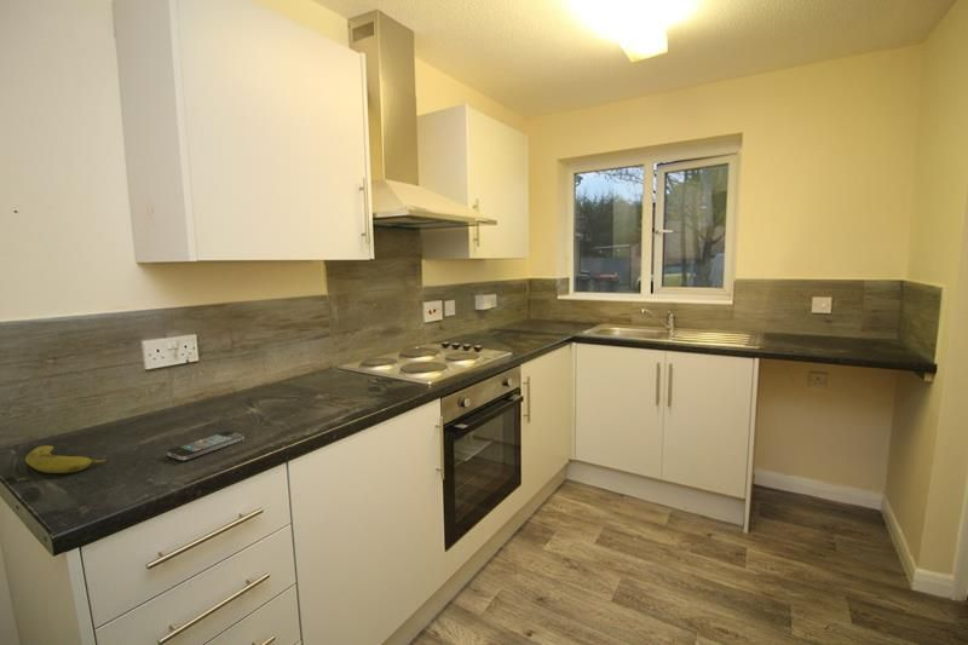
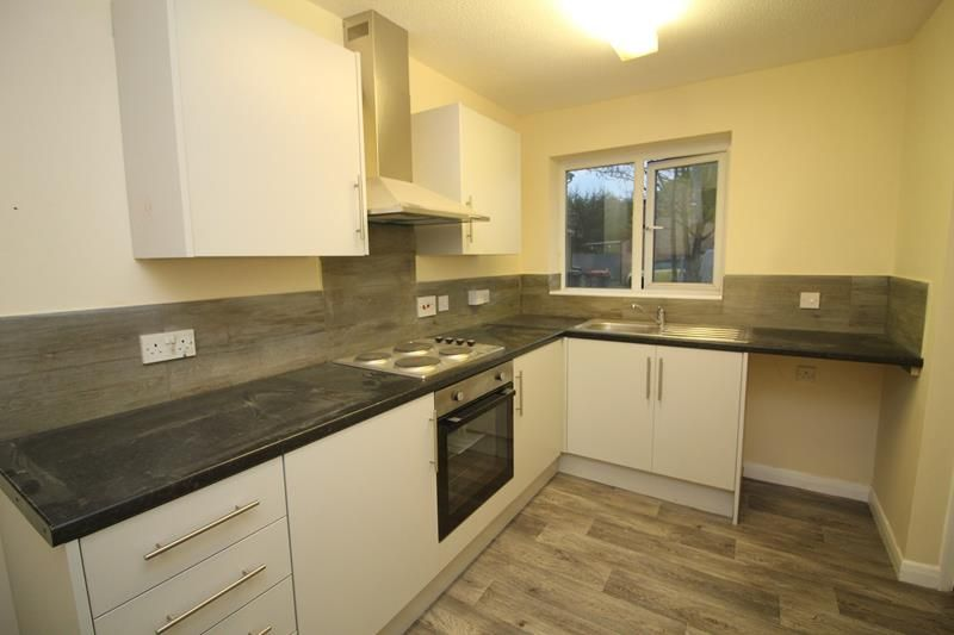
- fruit [24,444,106,474]
- smartphone [166,430,246,462]
